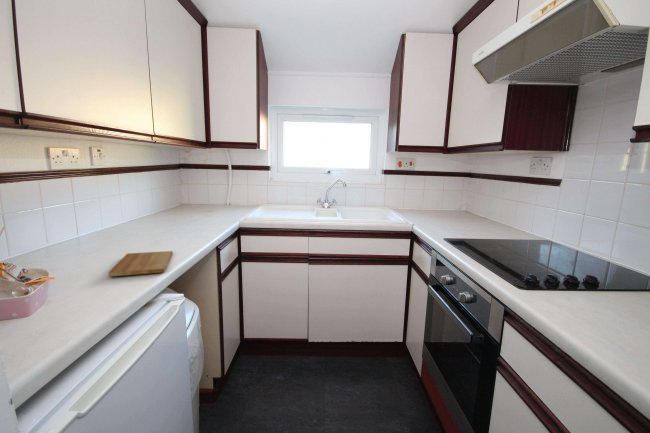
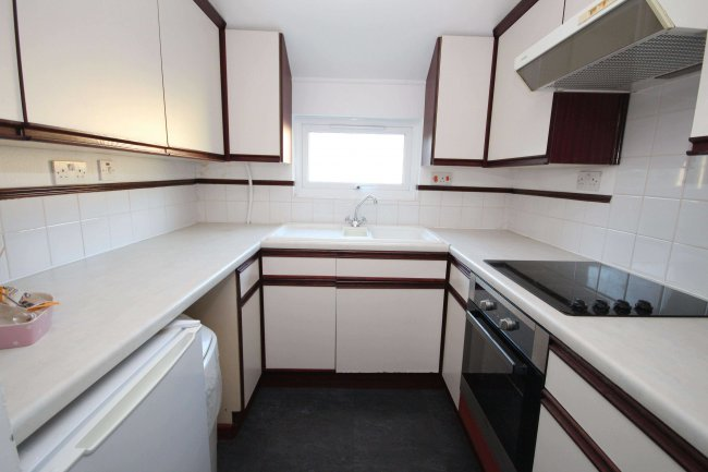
- cutting board [107,250,174,277]
